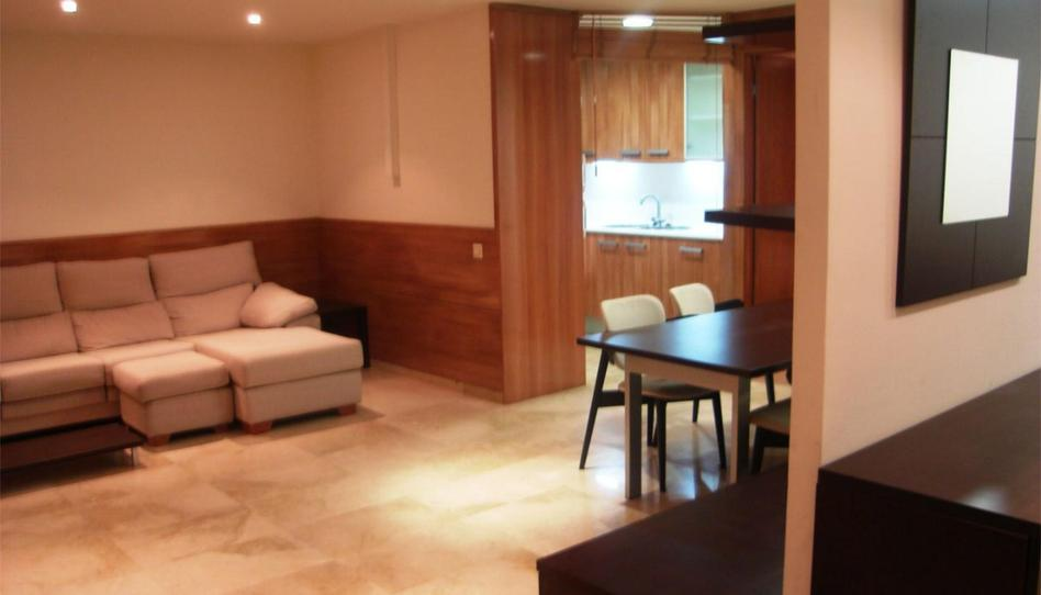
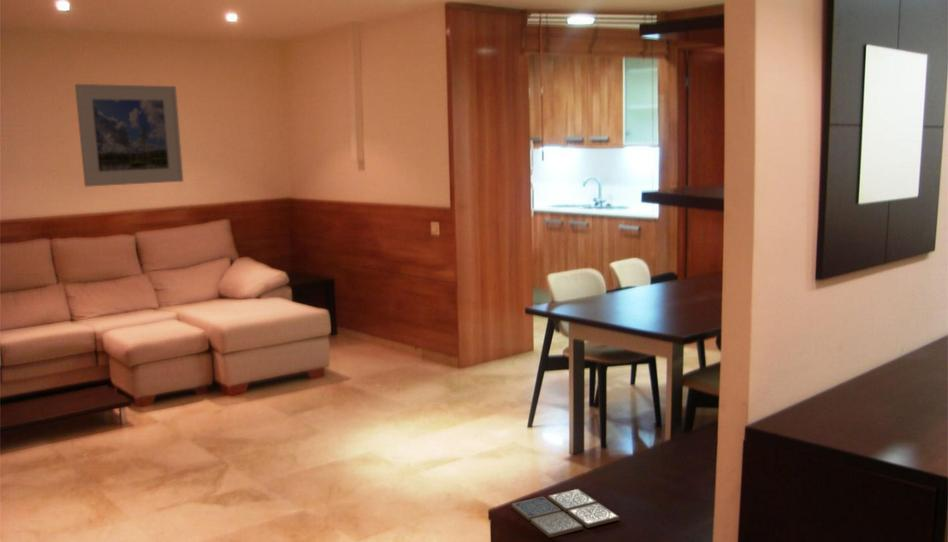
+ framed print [74,83,184,188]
+ drink coaster [511,488,620,538]
